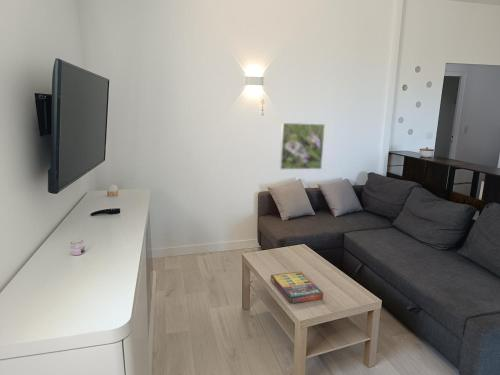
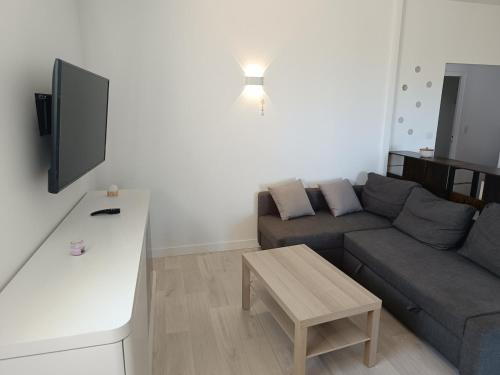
- game compilation box [270,271,324,304]
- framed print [279,122,326,170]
